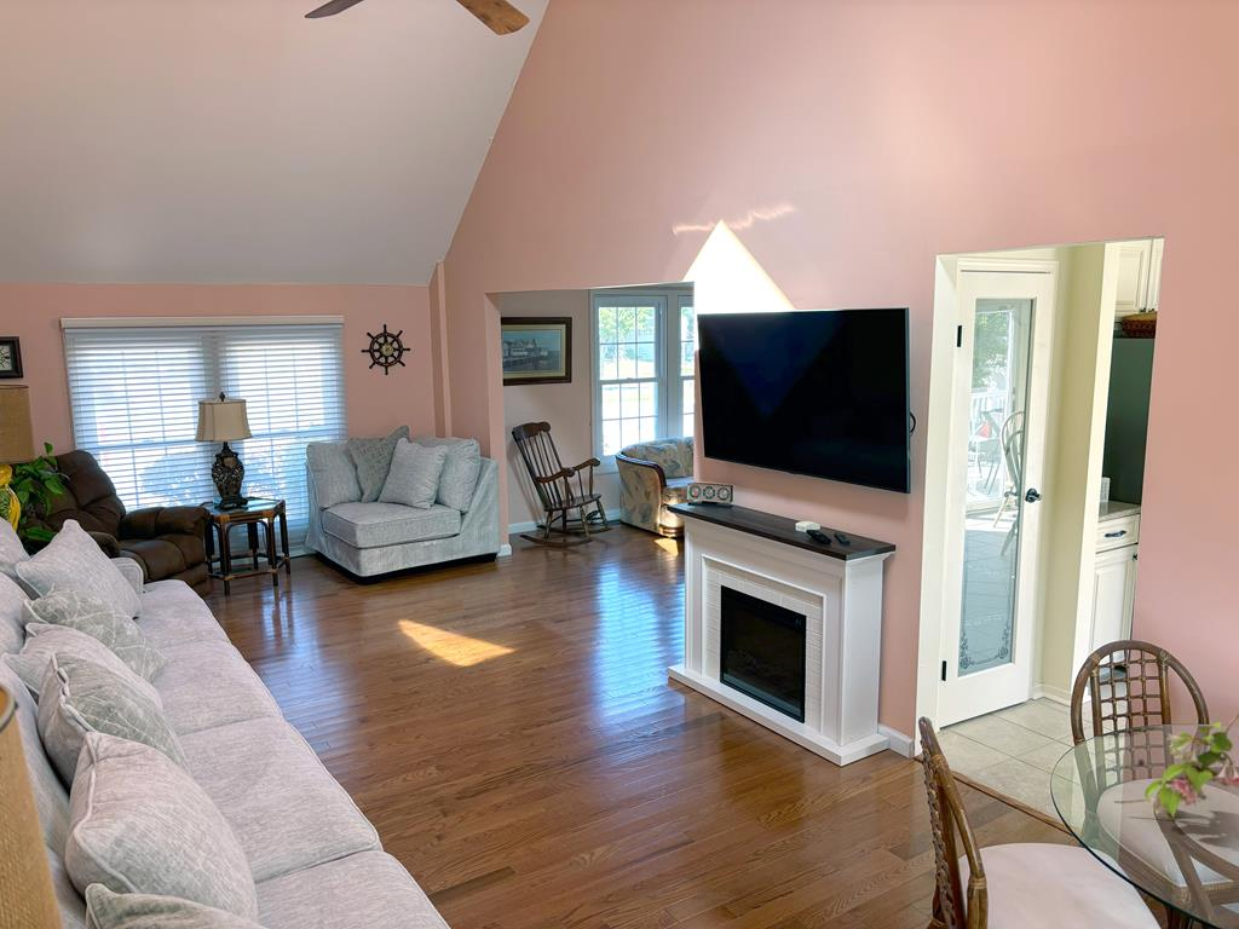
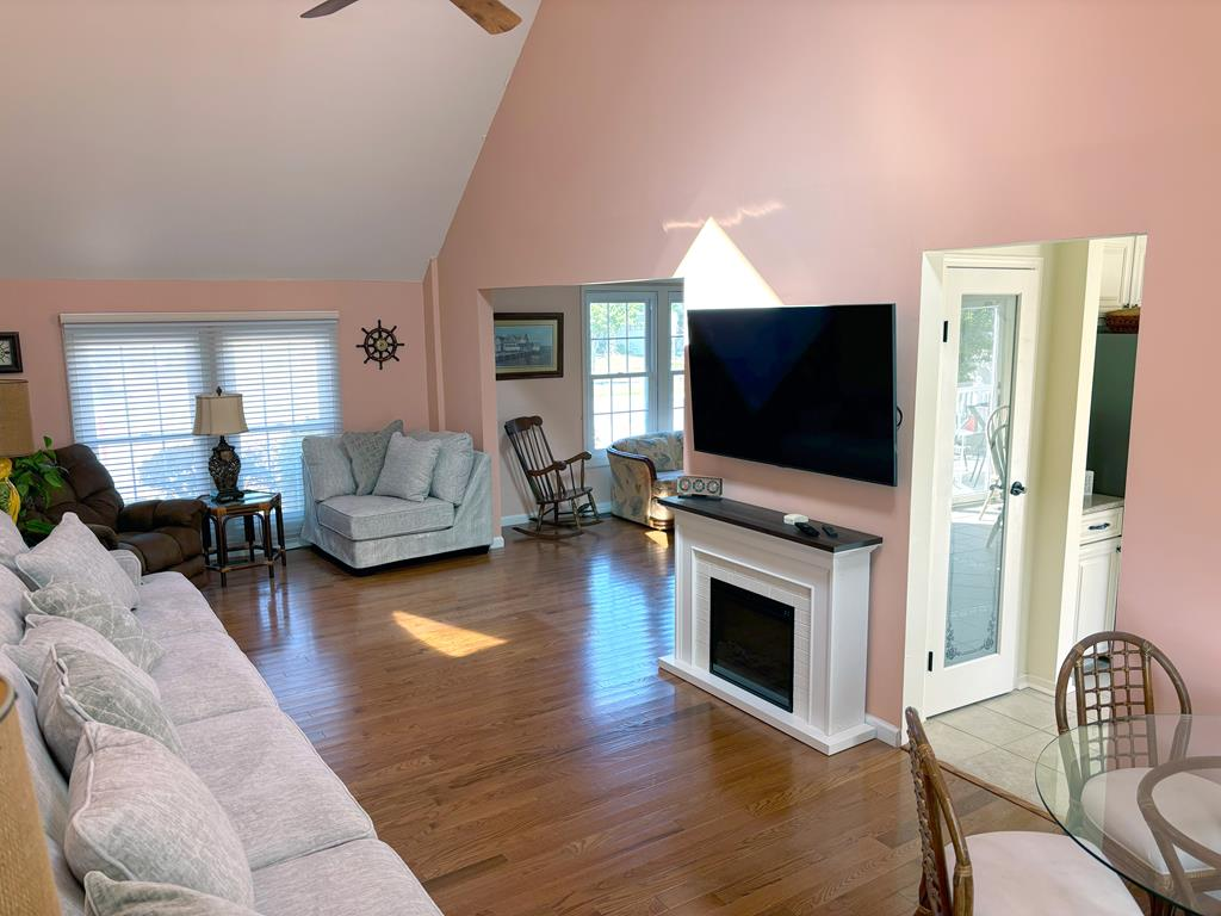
- plant [1113,712,1239,819]
